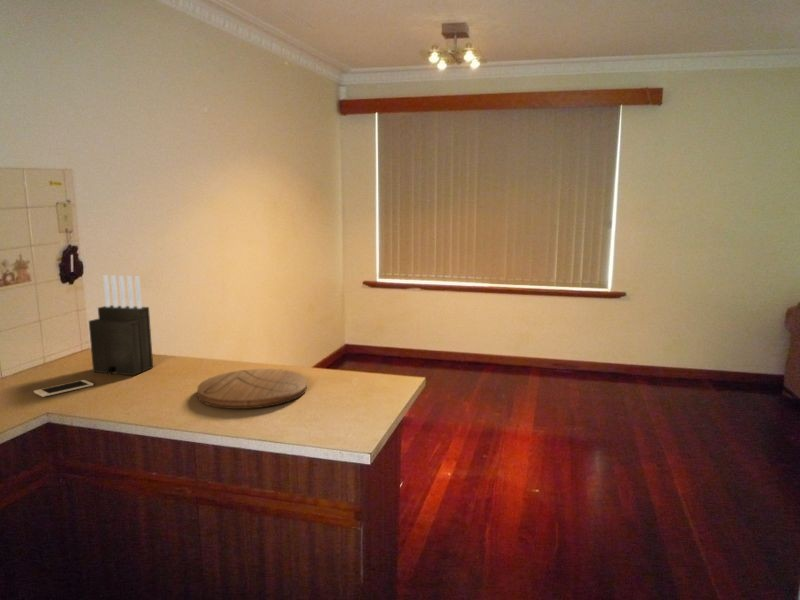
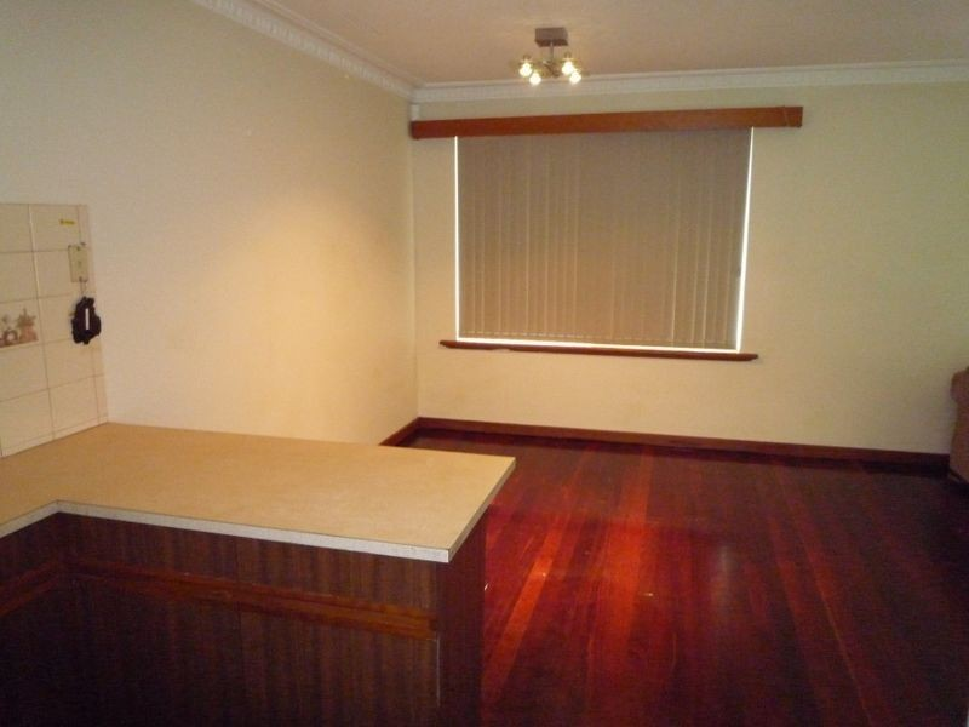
- cutting board [196,368,308,410]
- cell phone [33,379,95,398]
- knife block [88,274,154,376]
